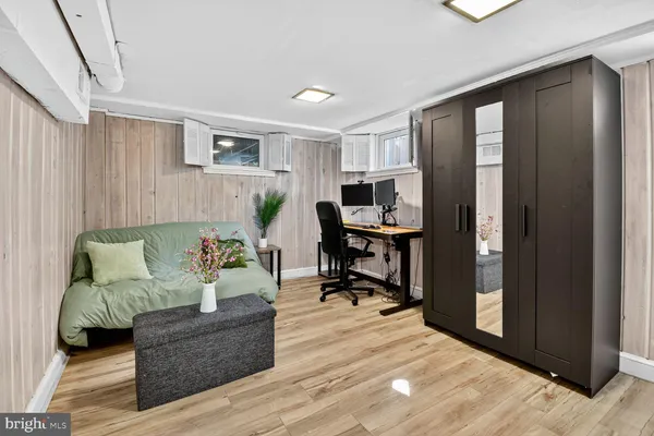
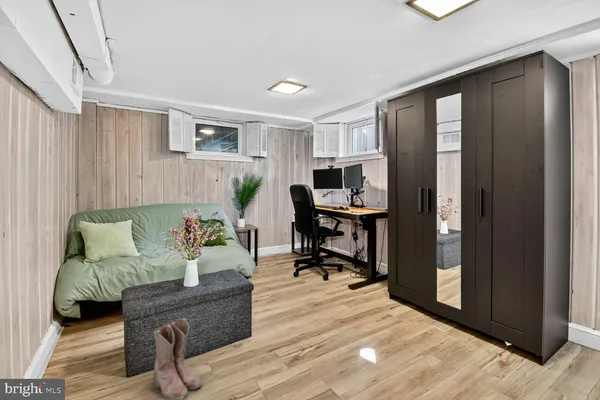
+ boots [152,317,203,400]
